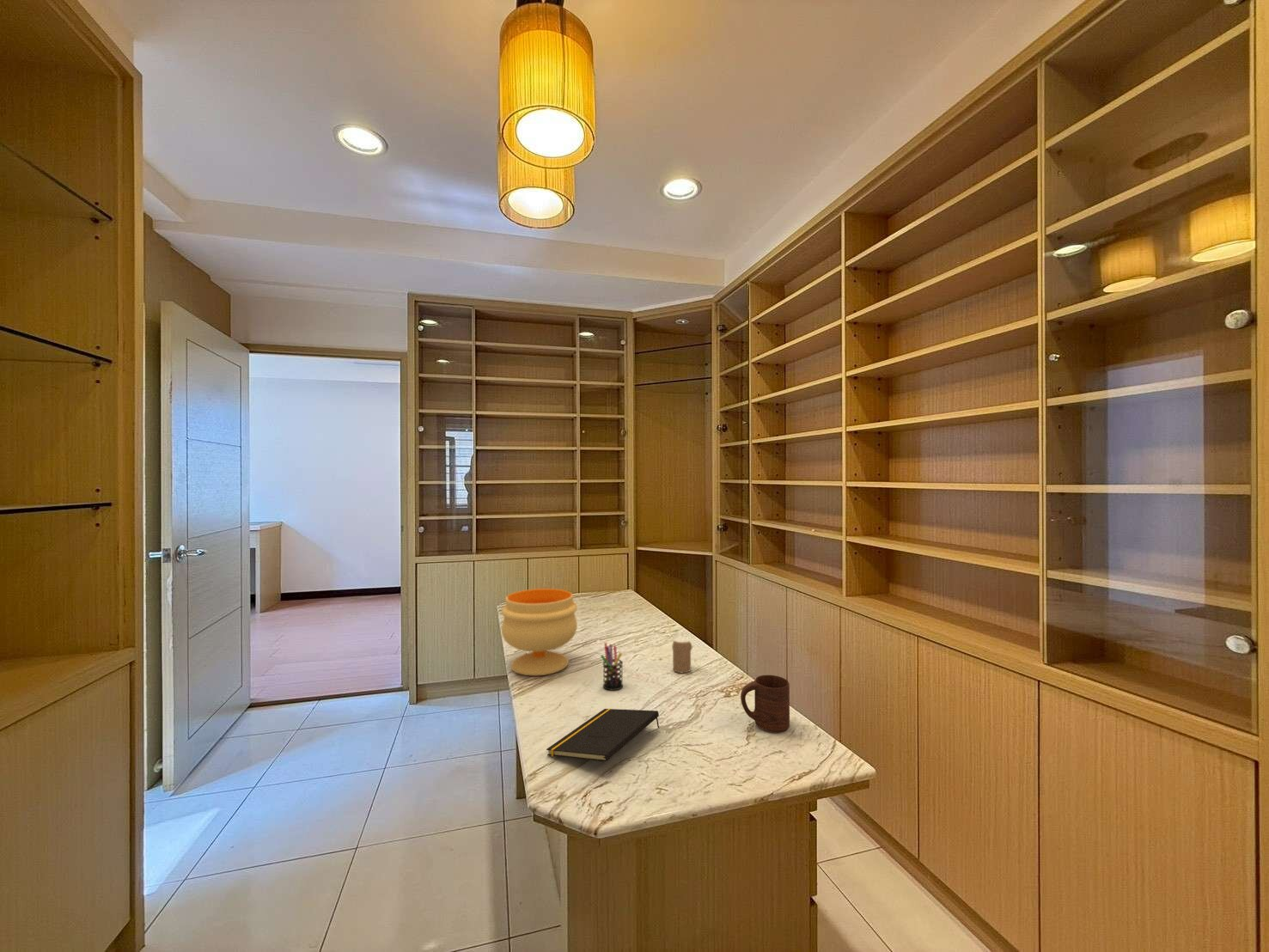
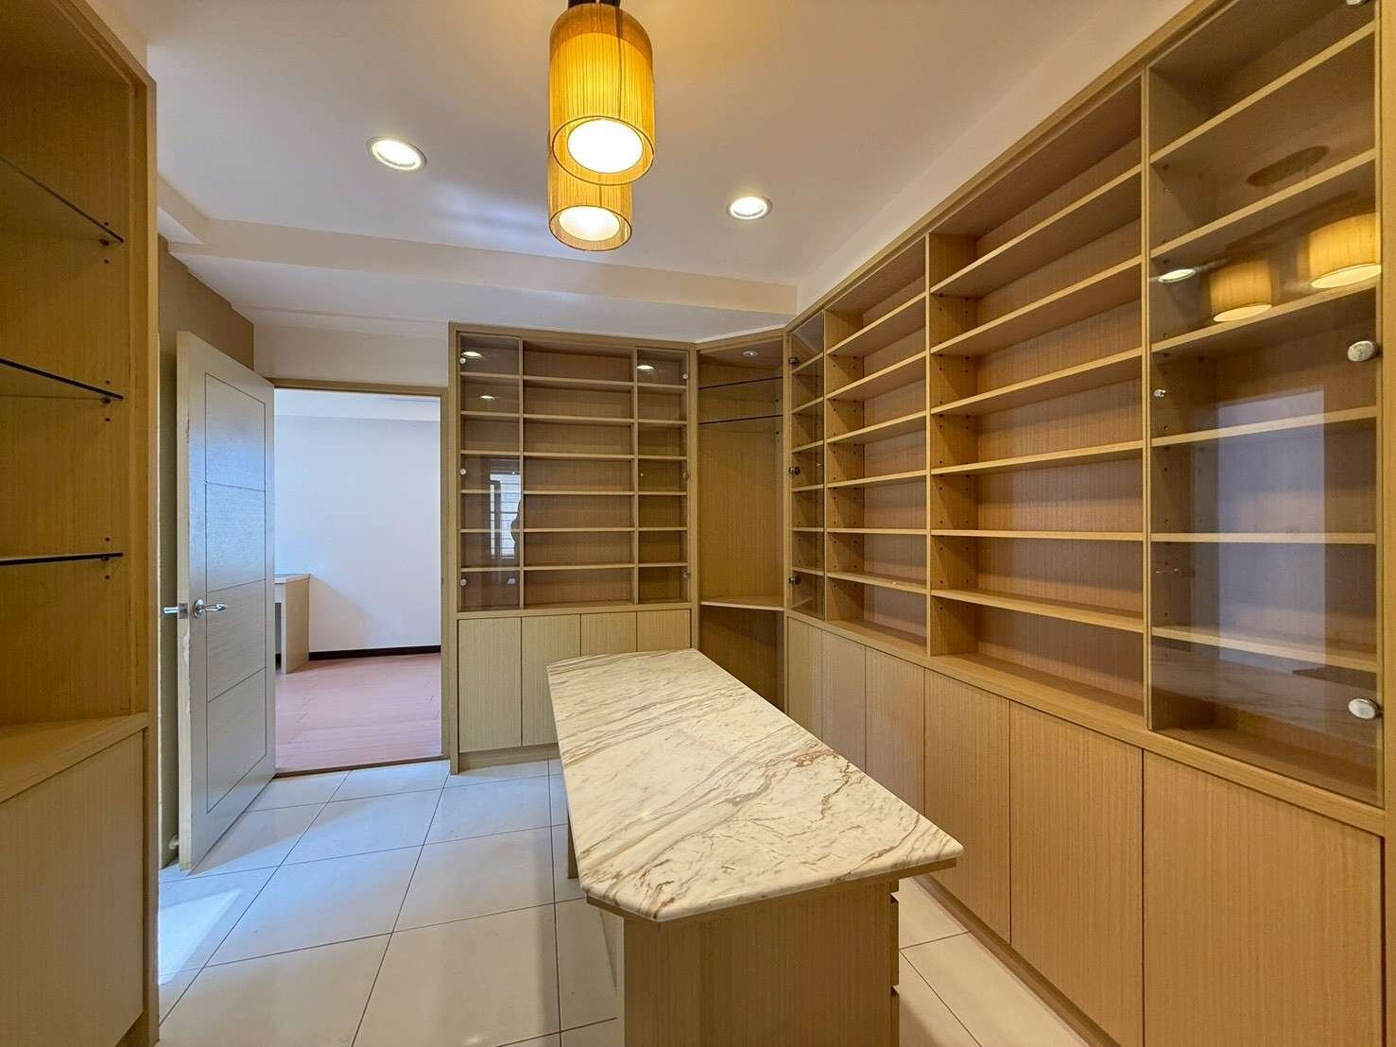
- pen holder [600,642,624,691]
- cup [740,674,790,733]
- notepad [546,708,660,763]
- candle [671,639,692,674]
- footed bowl [501,588,578,676]
